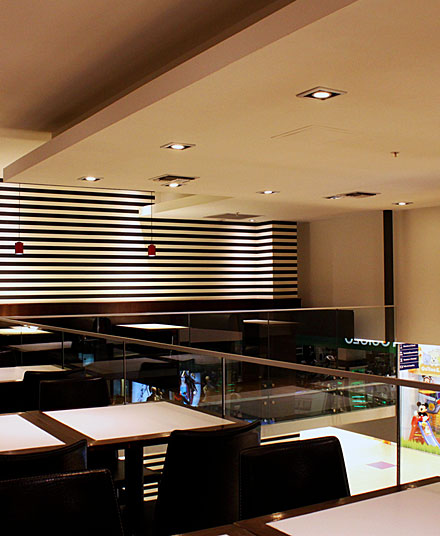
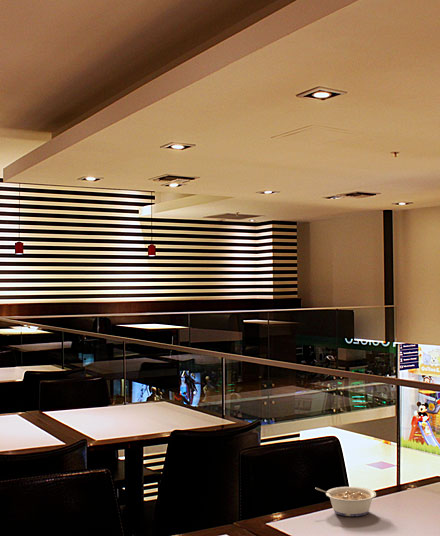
+ legume [315,486,377,517]
